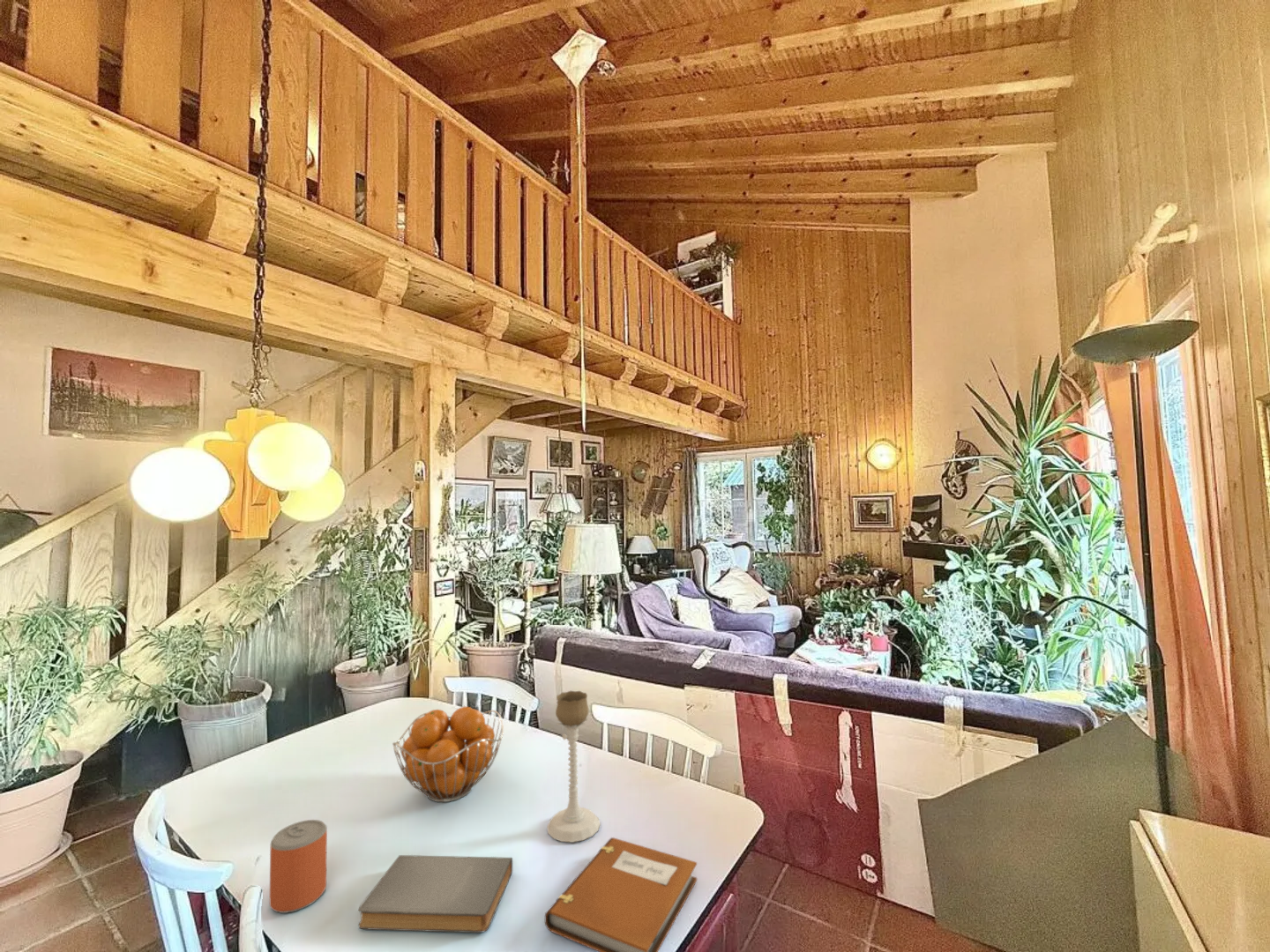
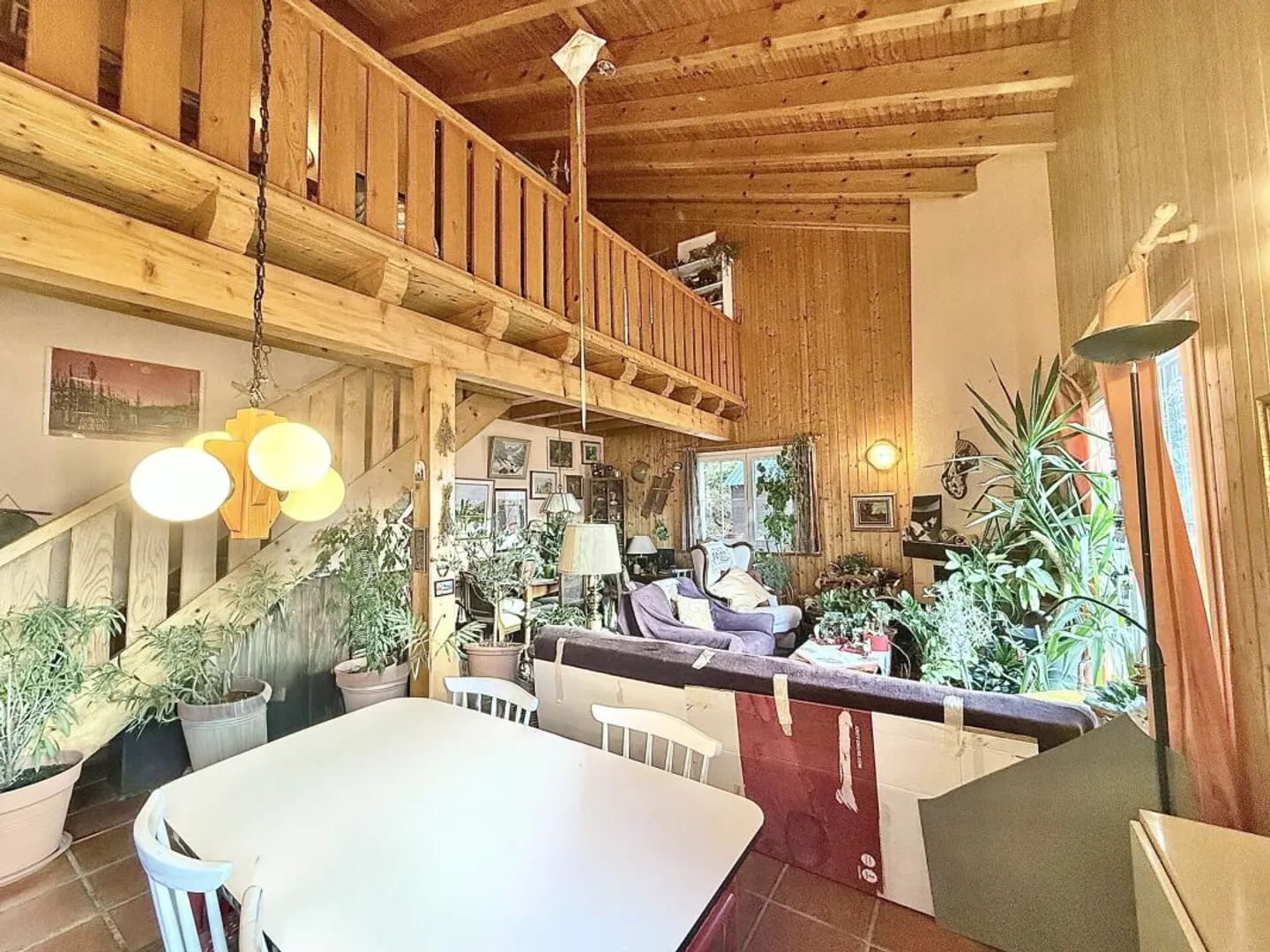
- book [357,854,513,933]
- candle holder [546,690,601,844]
- beverage can [269,819,328,914]
- notebook [544,837,698,952]
- fruit basket [392,705,504,803]
